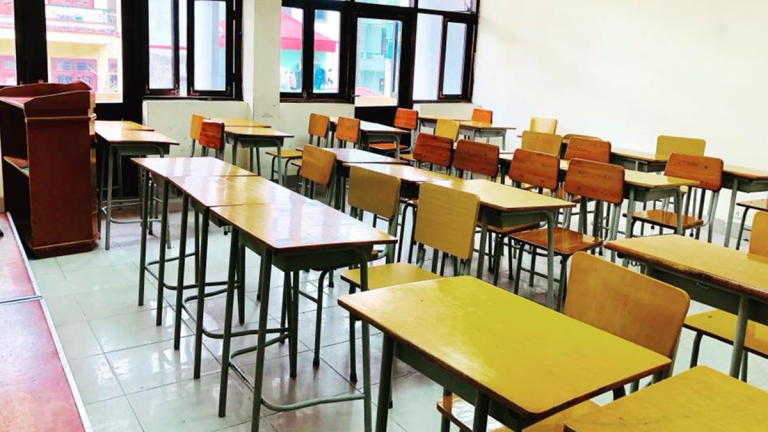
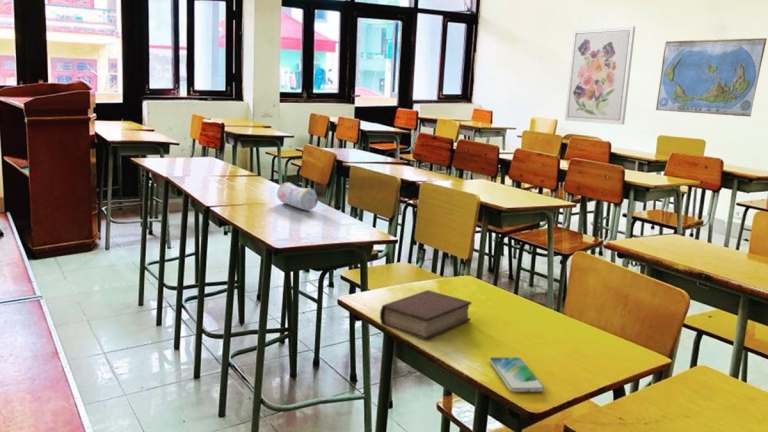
+ pencil case [276,181,319,211]
+ smartphone [488,356,546,393]
+ wall art [564,25,636,126]
+ world map [655,37,768,118]
+ book [379,289,472,340]
